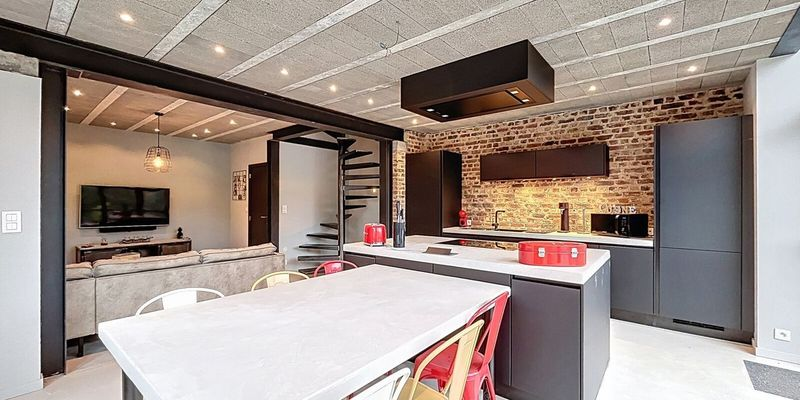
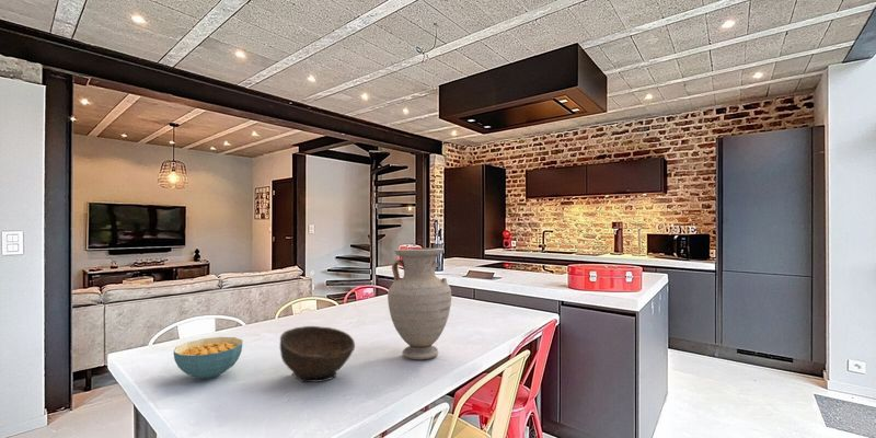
+ bowl [278,325,356,383]
+ vase [387,246,452,360]
+ cereal bowl [173,336,243,380]
